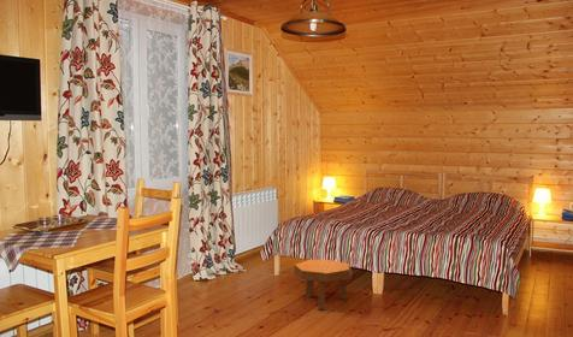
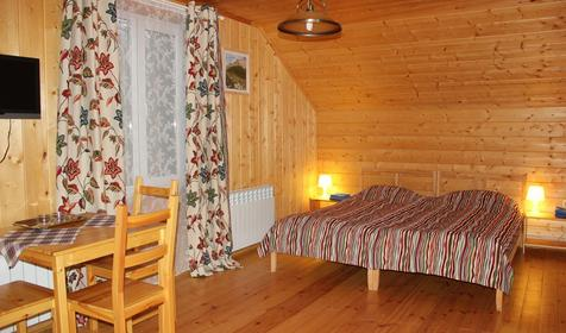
- footstool [293,258,354,311]
